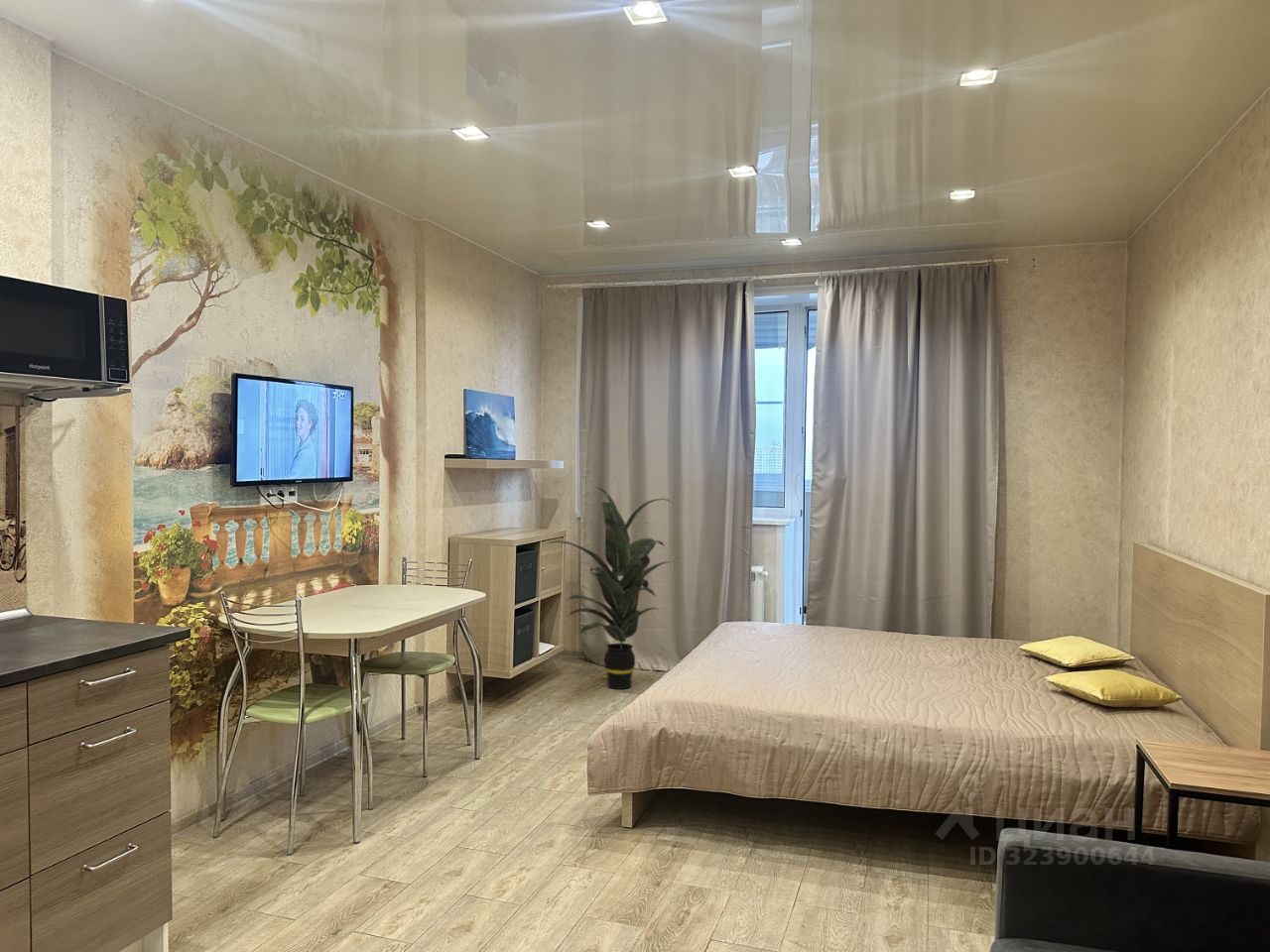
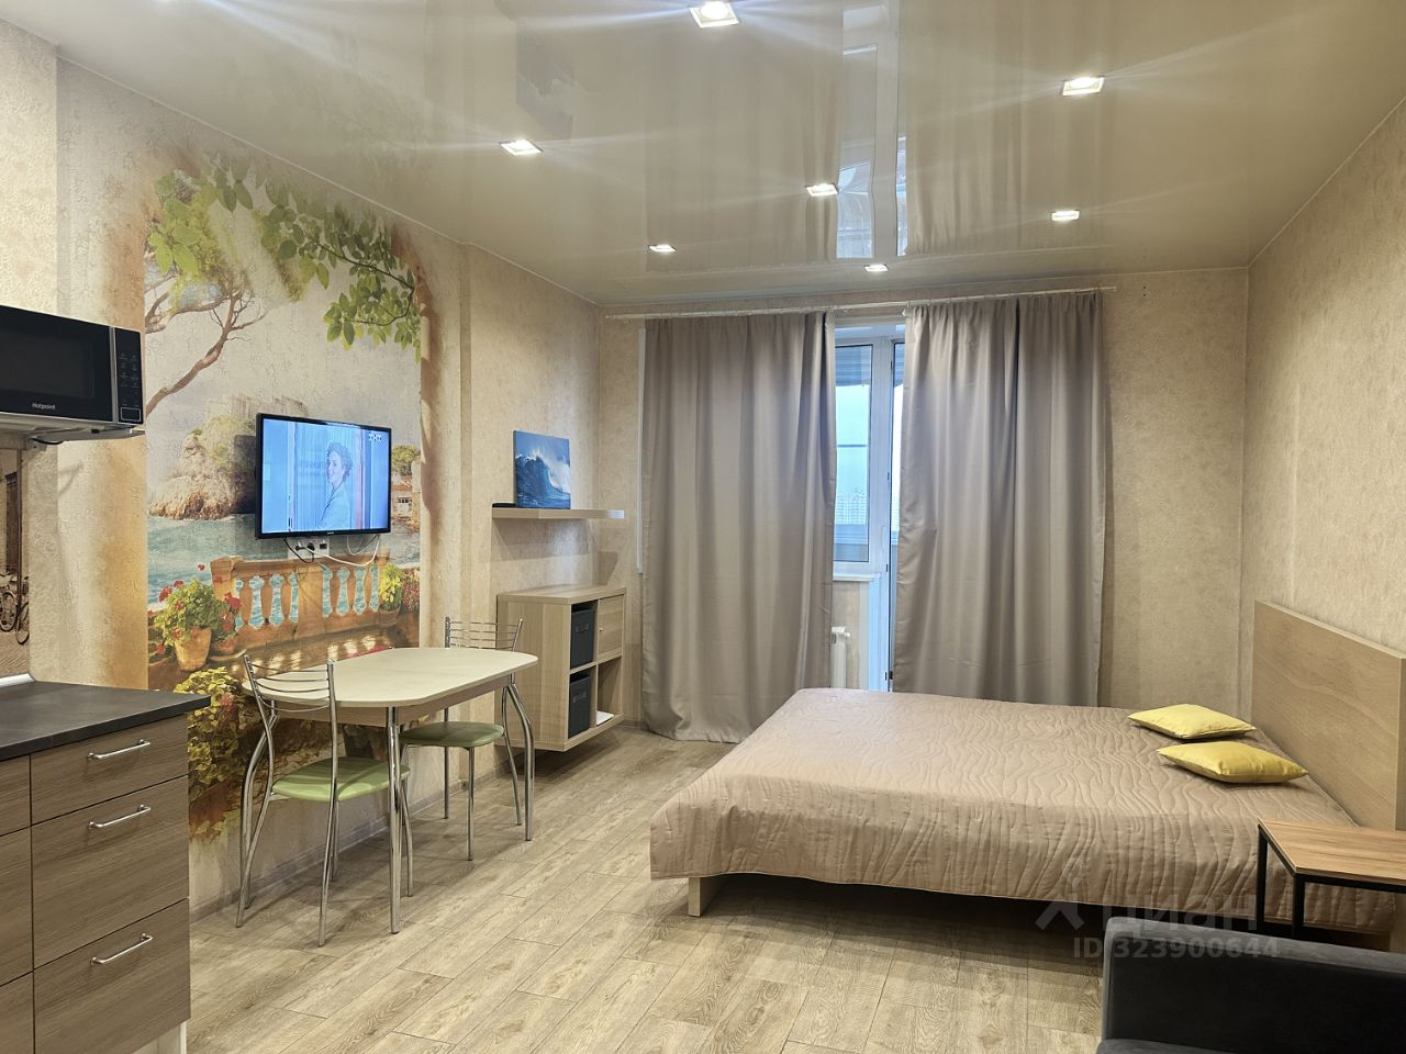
- indoor plant [548,486,674,690]
